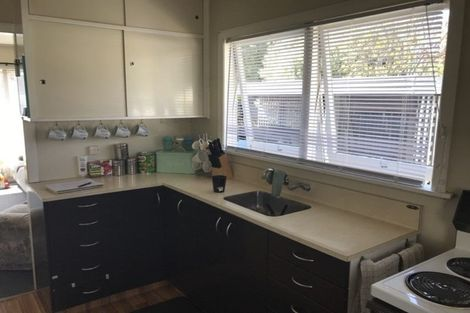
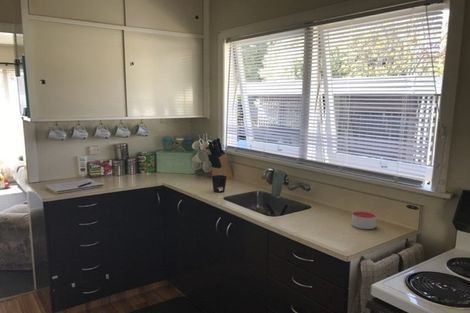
+ candle [351,210,377,230]
